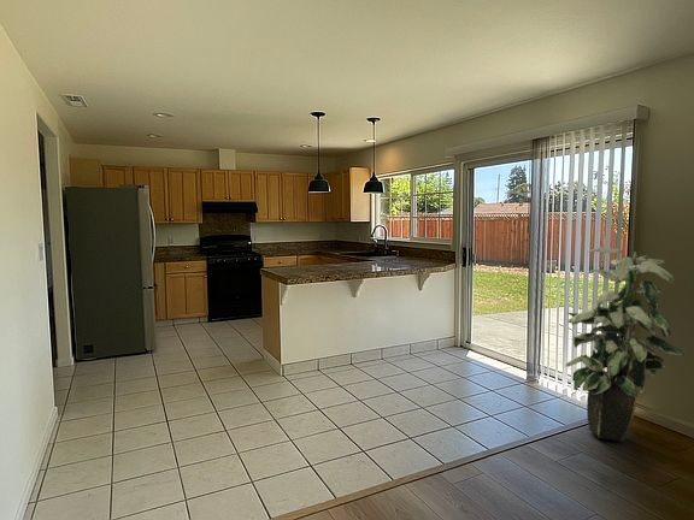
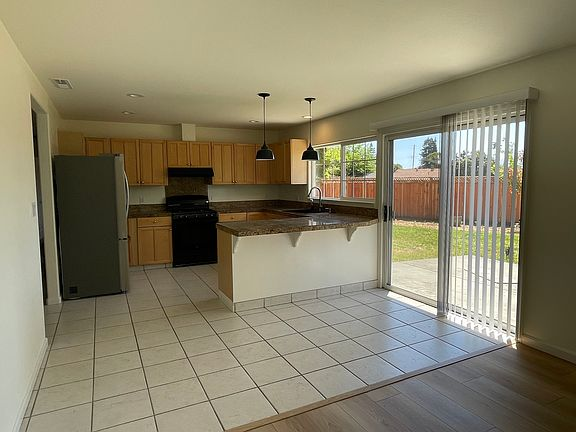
- indoor plant [565,246,686,443]
